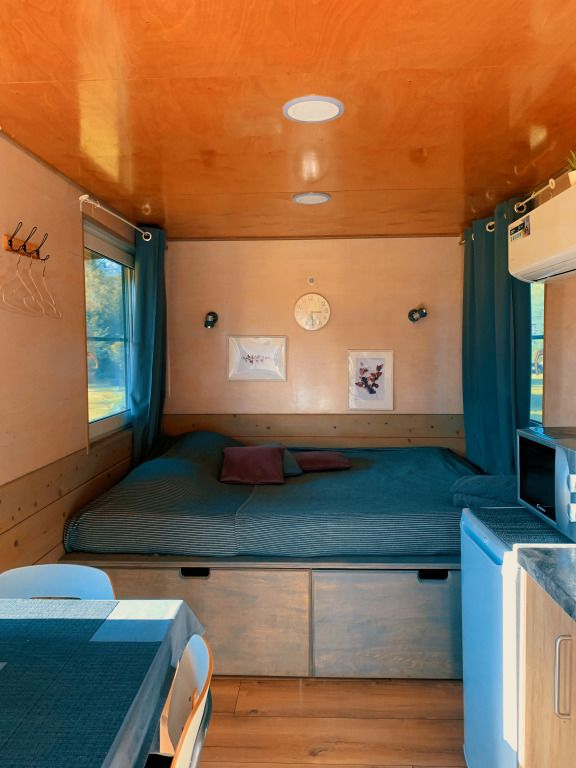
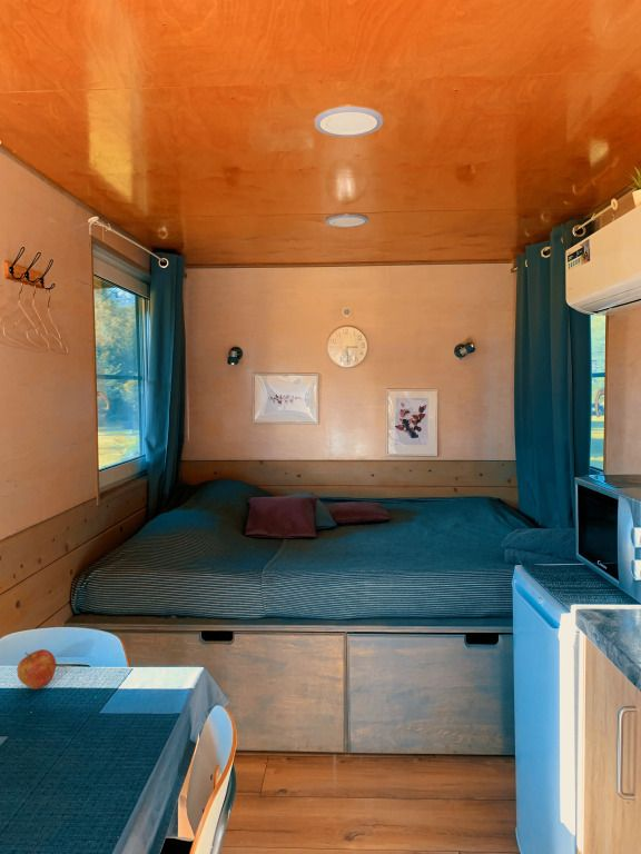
+ apple [16,648,57,691]
